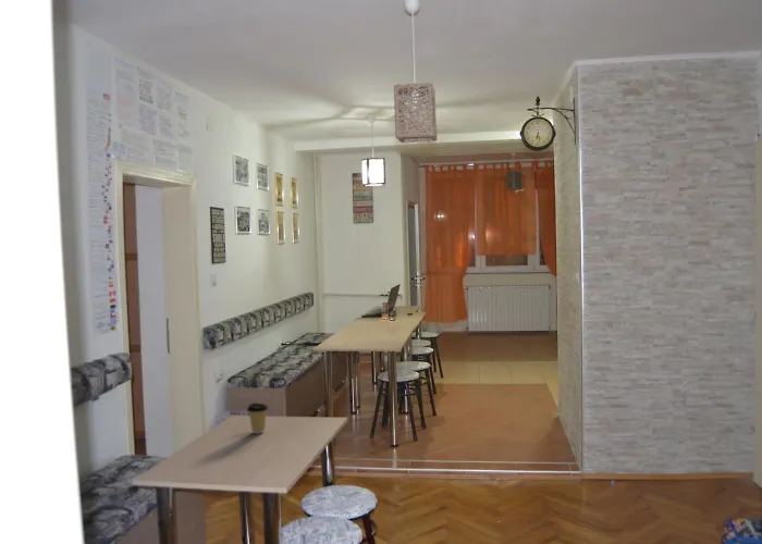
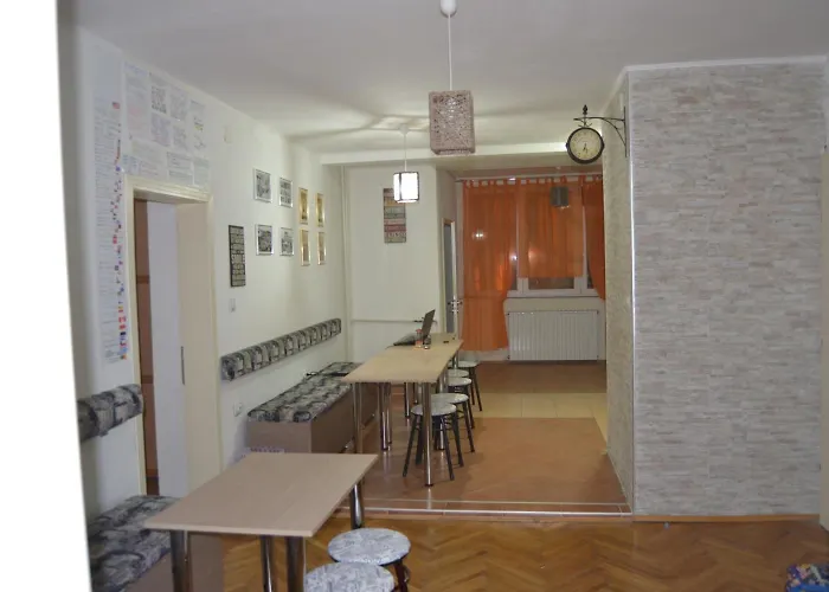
- coffee cup [246,401,269,434]
